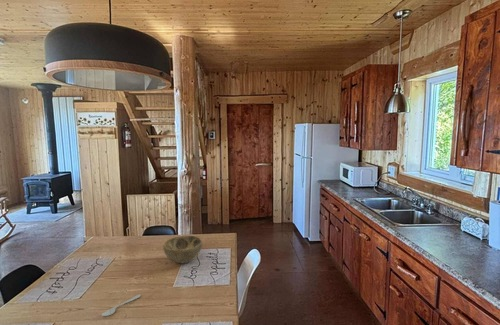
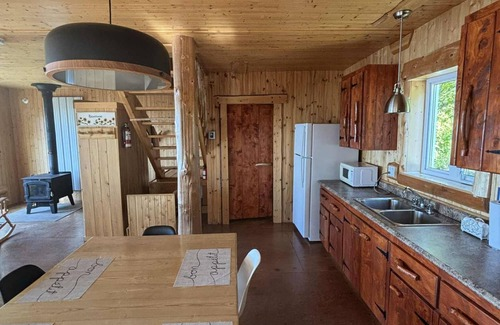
- spoon [100,294,142,317]
- decorative bowl [162,235,203,264]
